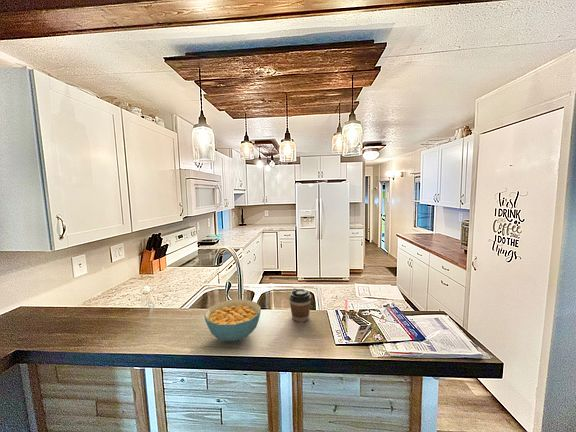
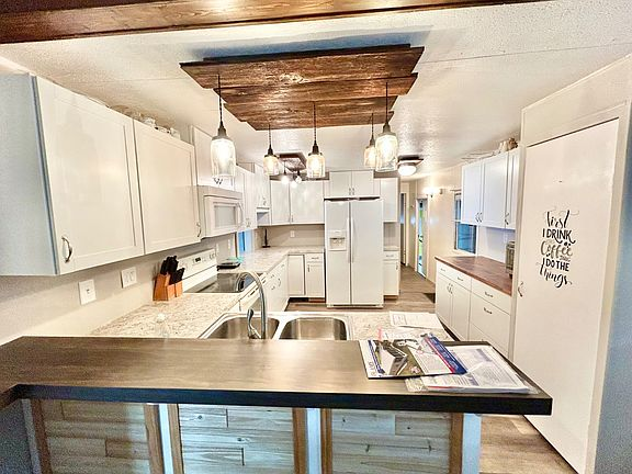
- cereal bowl [203,299,262,342]
- coffee cup [288,287,312,323]
